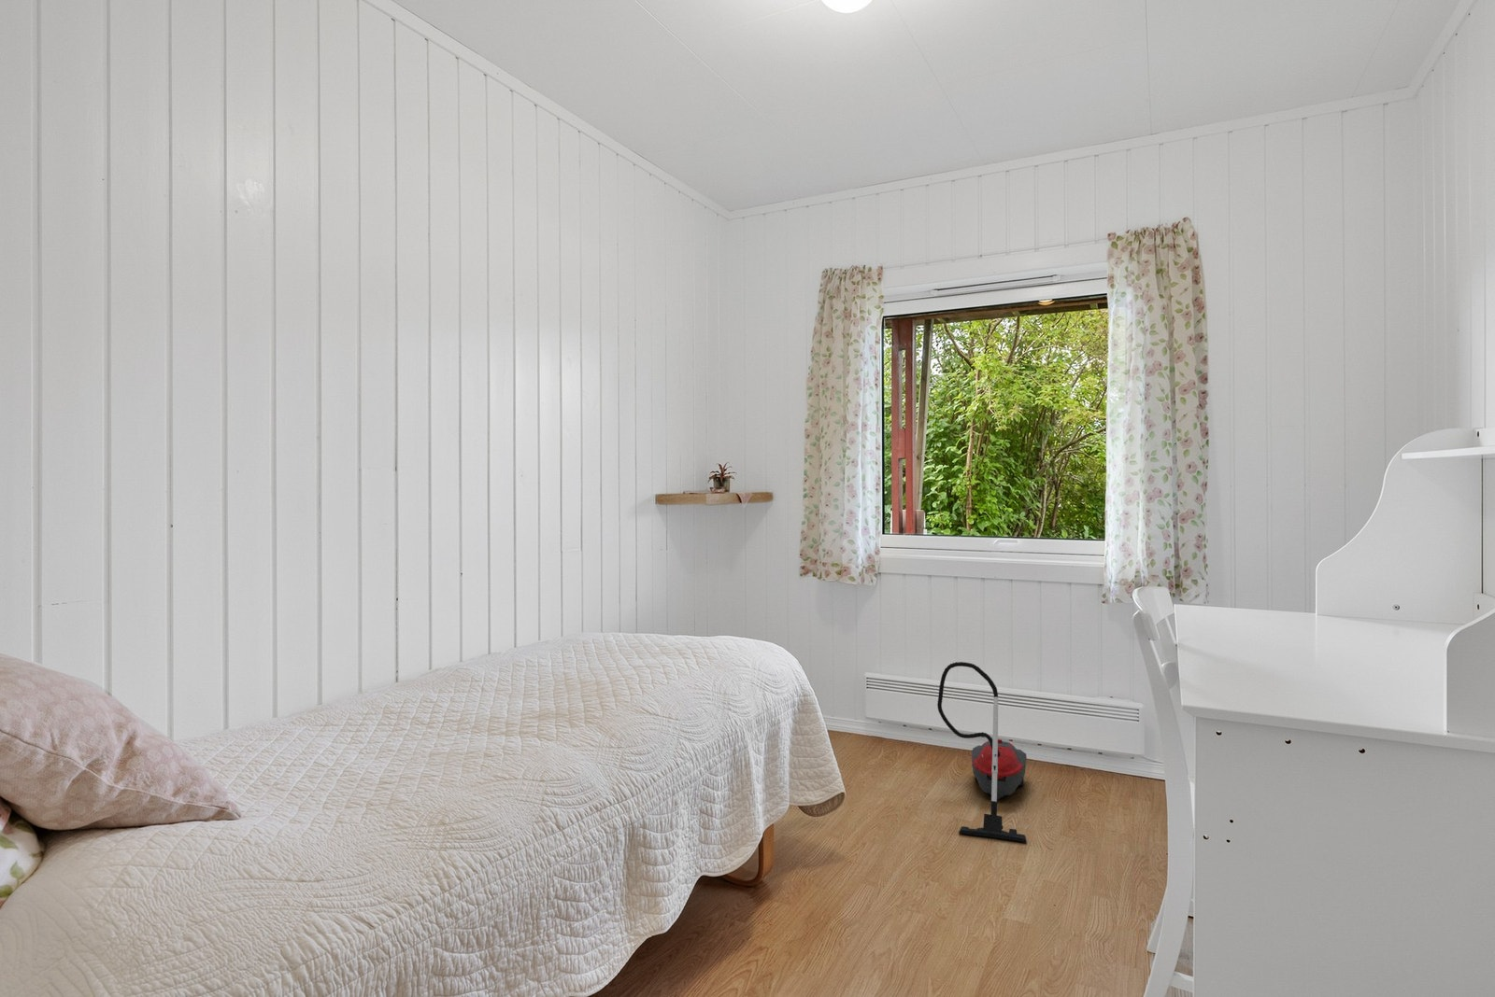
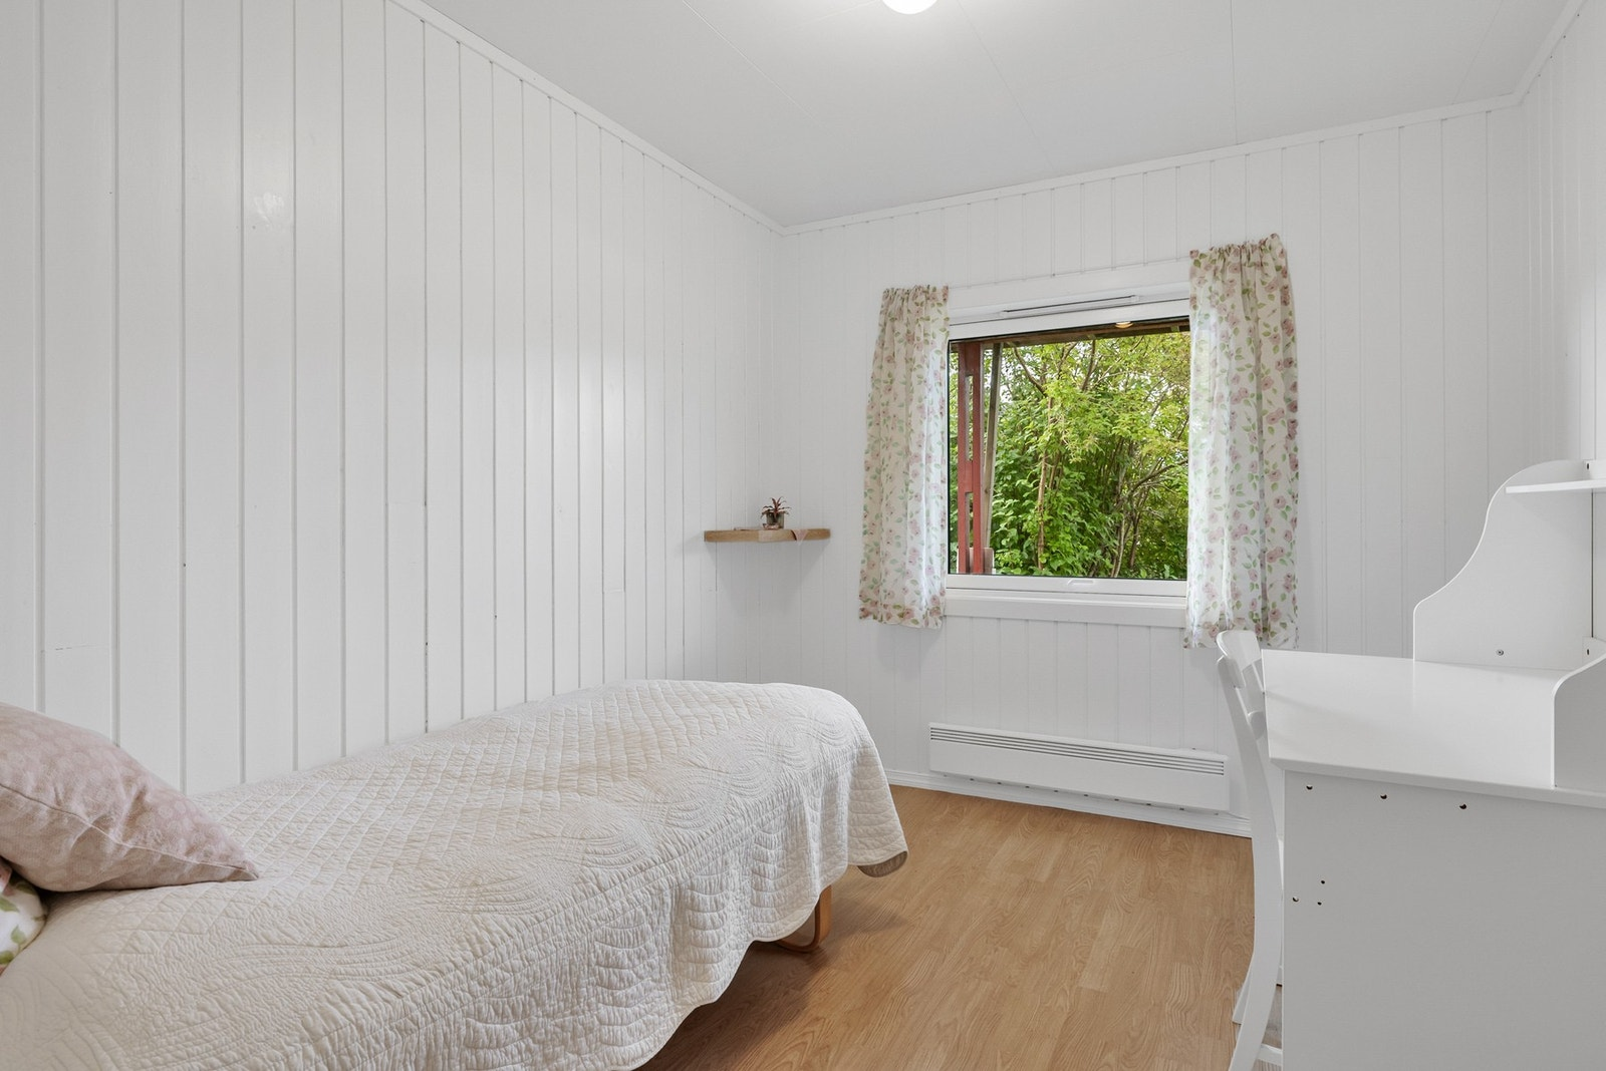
- vacuum cleaner [936,661,1027,843]
